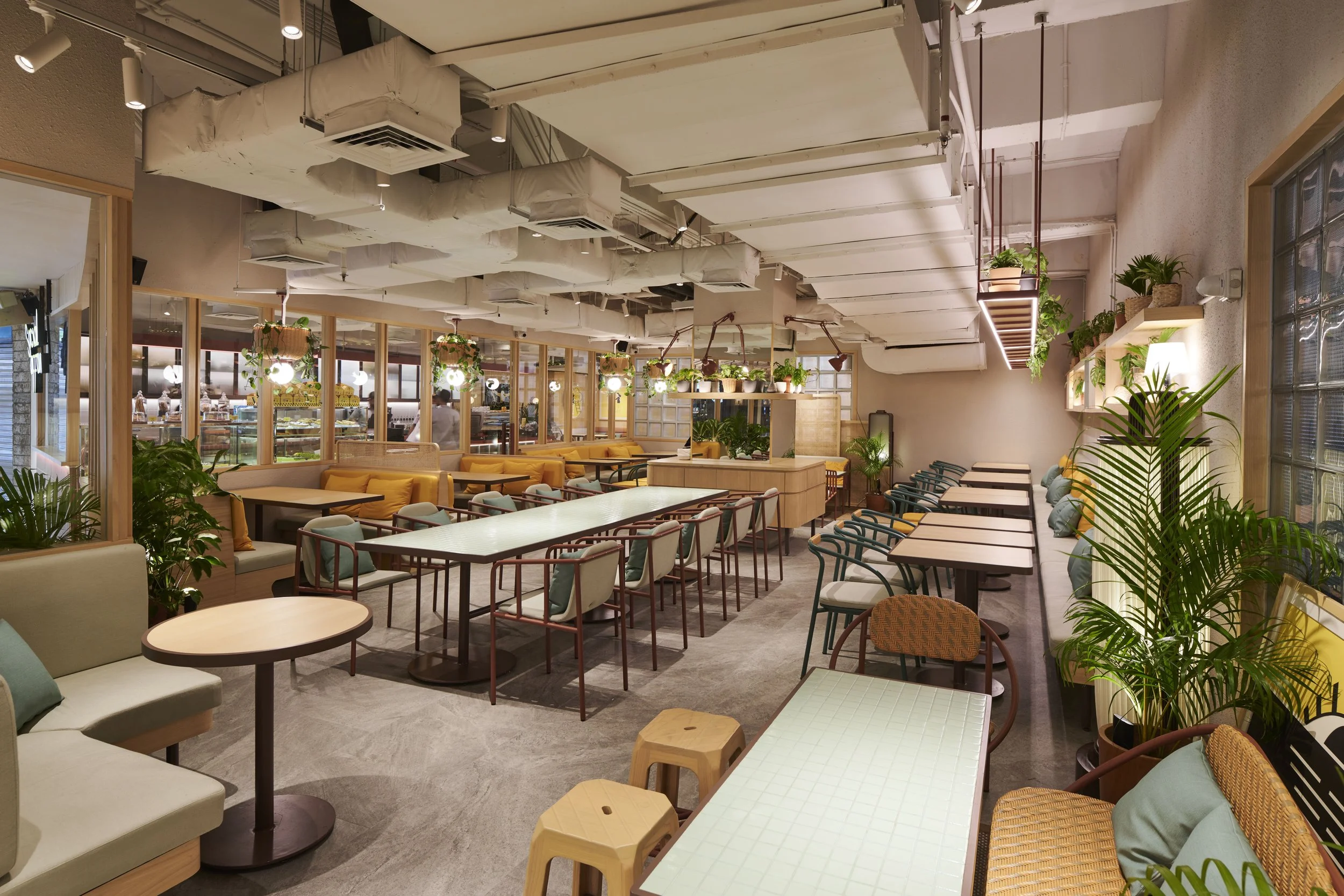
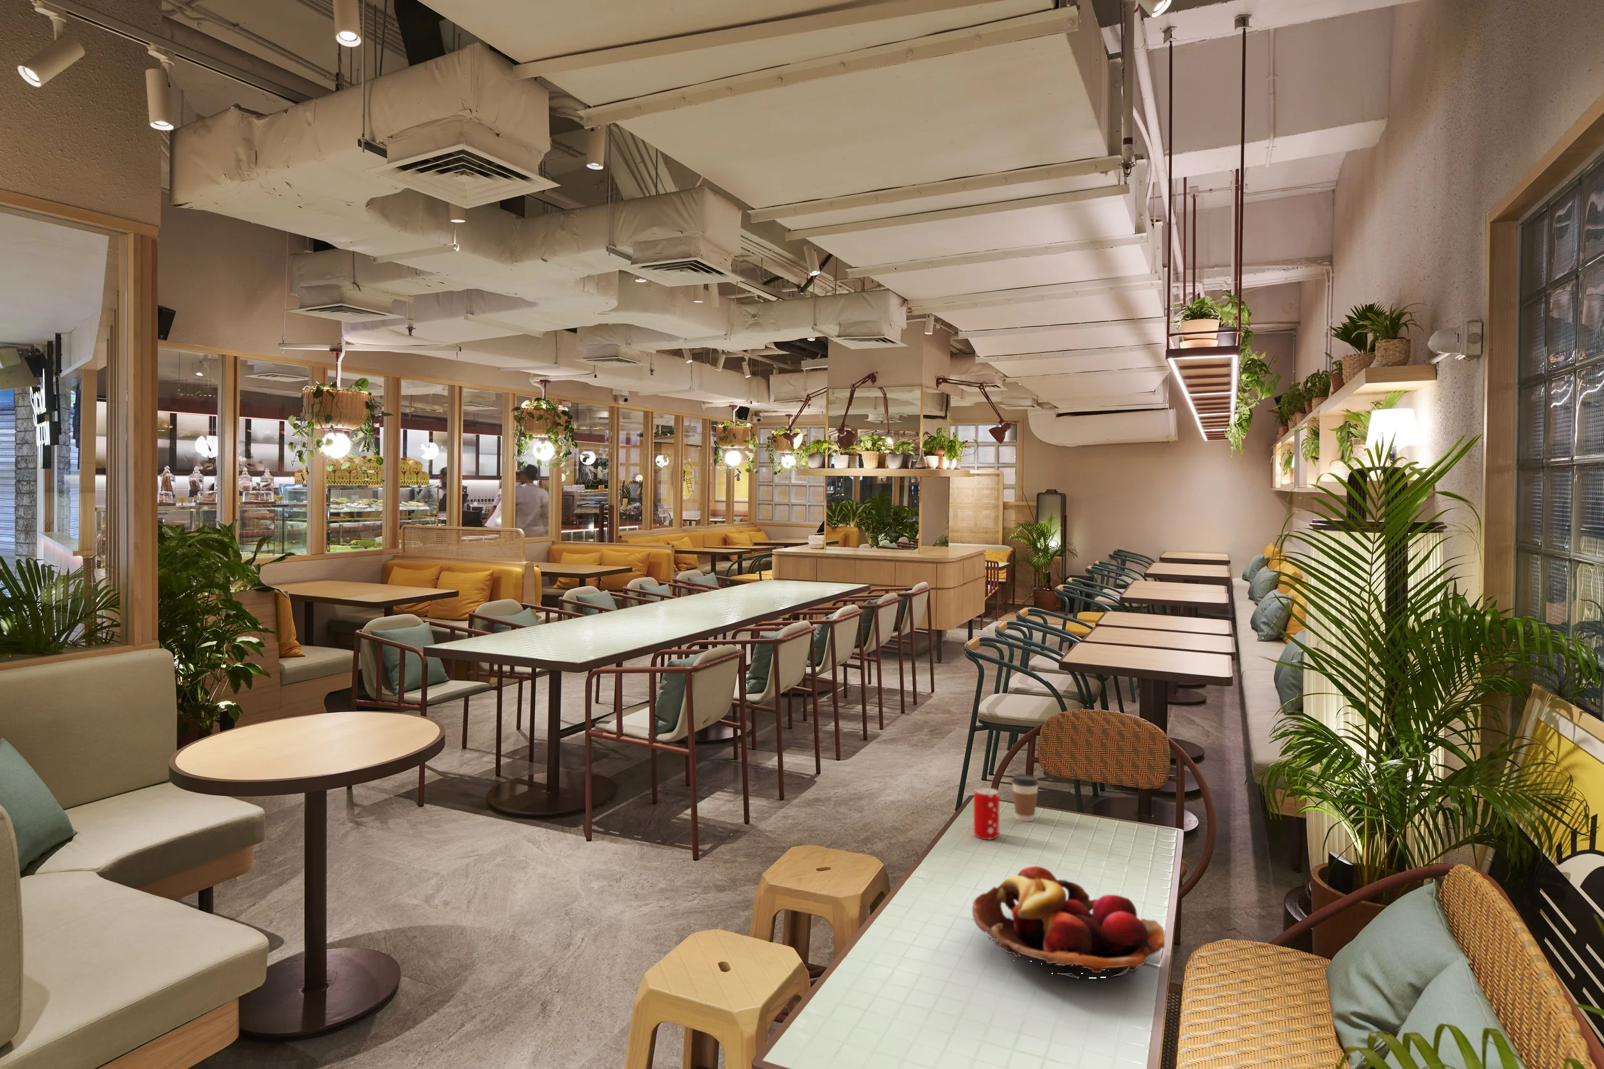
+ beverage can [974,787,1000,840]
+ coffee cup [1011,774,1039,822]
+ fruit basket [971,866,1165,981]
